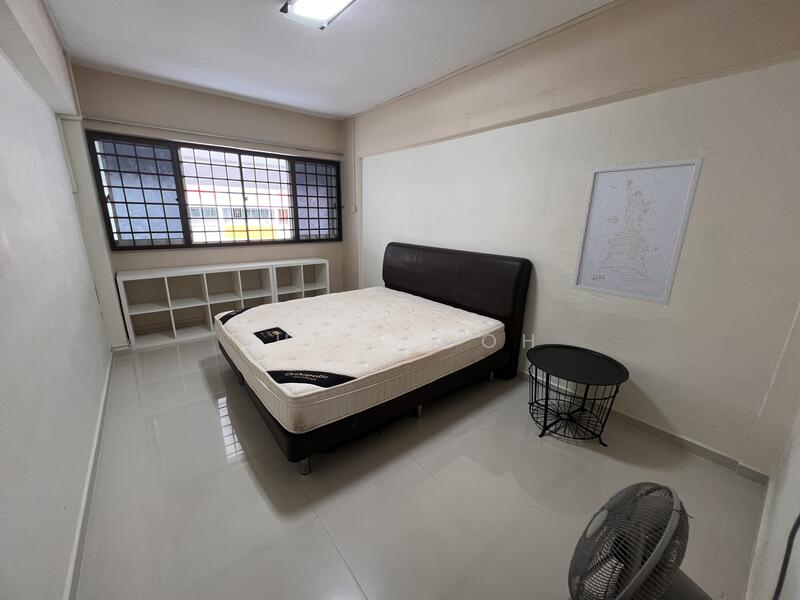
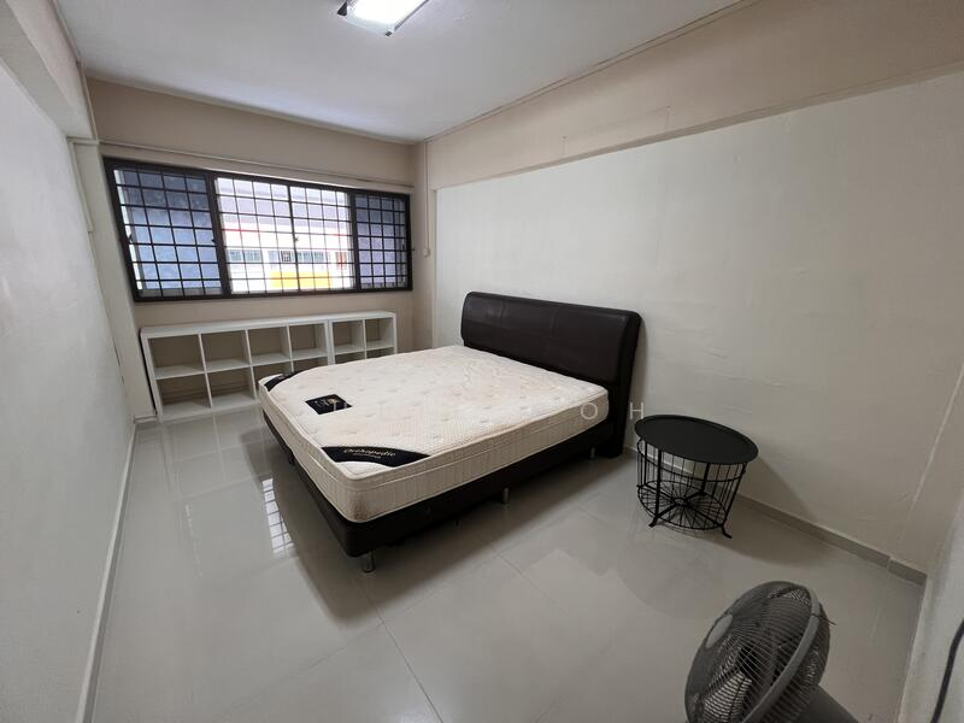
- wall art [570,157,705,306]
